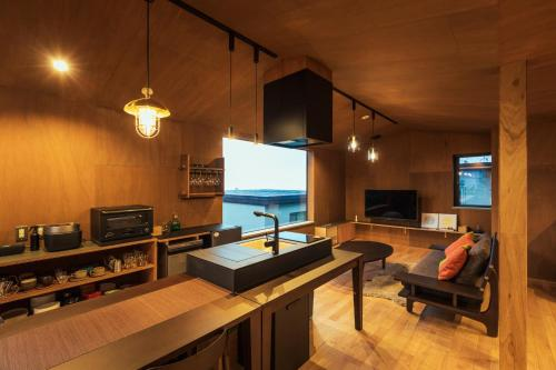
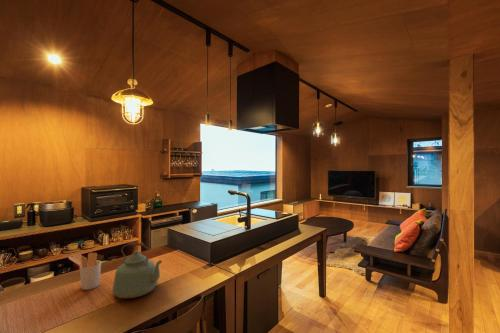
+ kettle [111,241,163,299]
+ utensil holder [67,252,102,291]
